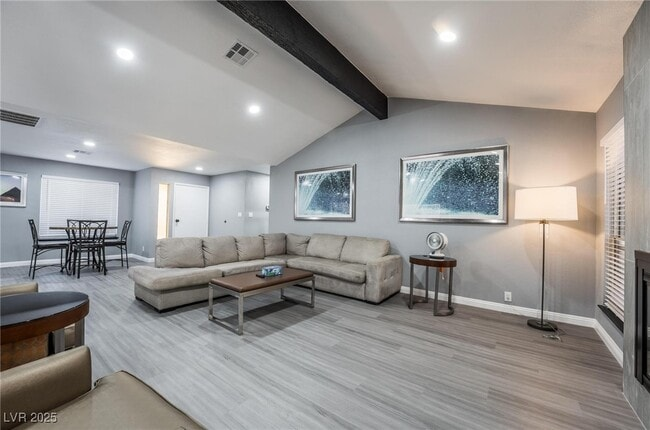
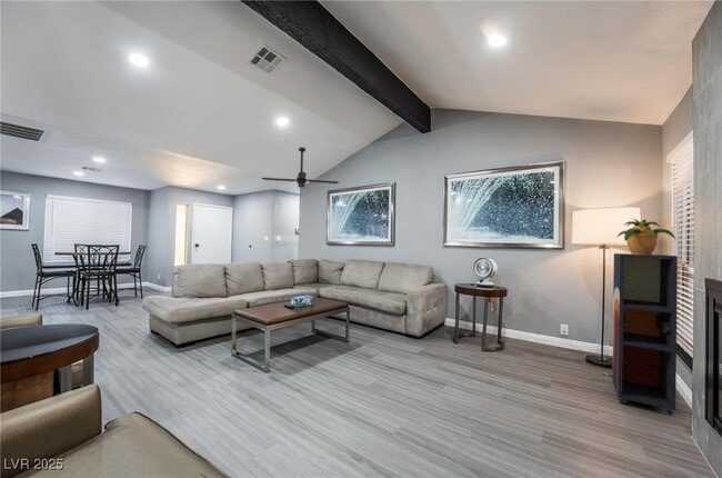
+ potted plant [615,217,678,255]
+ ceiling fan [261,147,340,189]
+ shelving unit [611,252,679,416]
